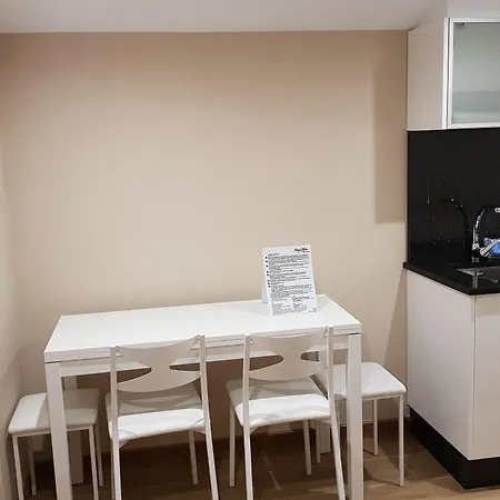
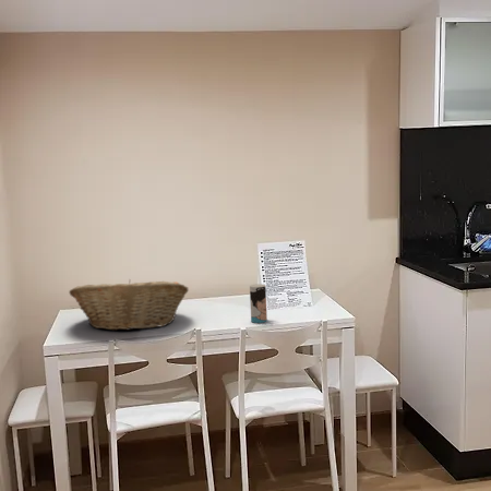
+ fruit basket [68,278,190,332]
+ cup [249,283,268,324]
